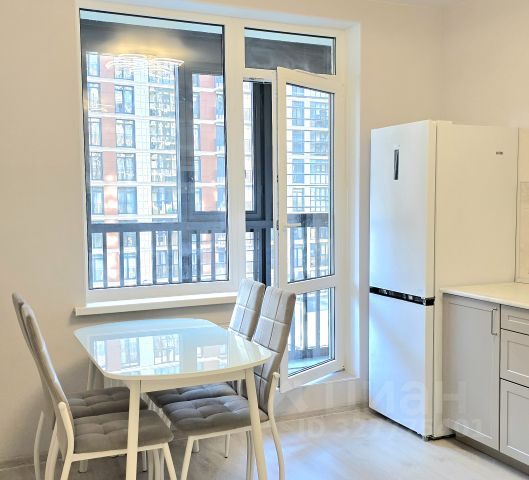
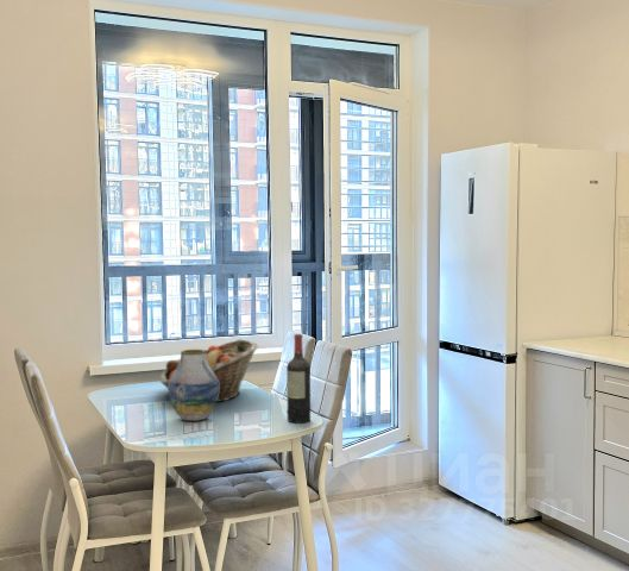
+ wine bottle [285,333,312,425]
+ fruit basket [159,339,259,403]
+ vase [168,349,219,422]
